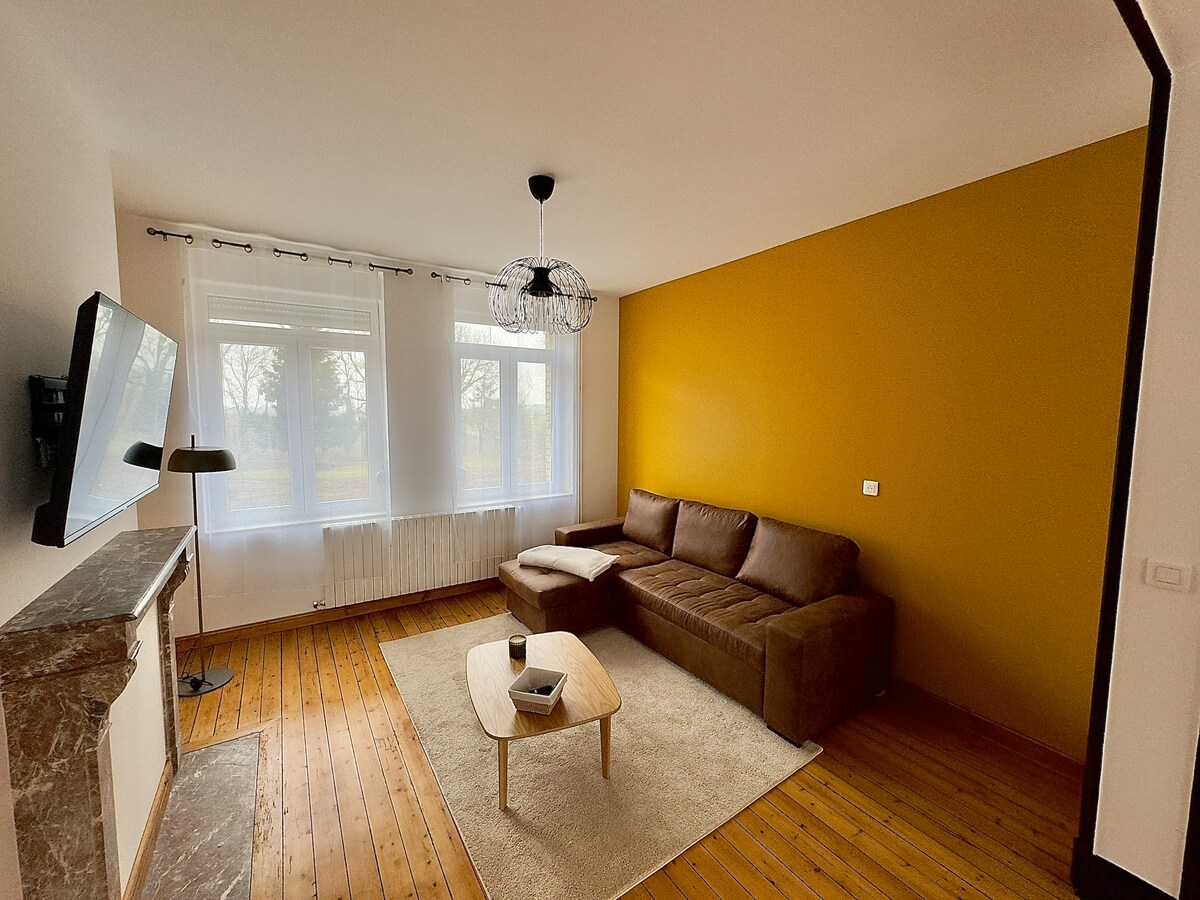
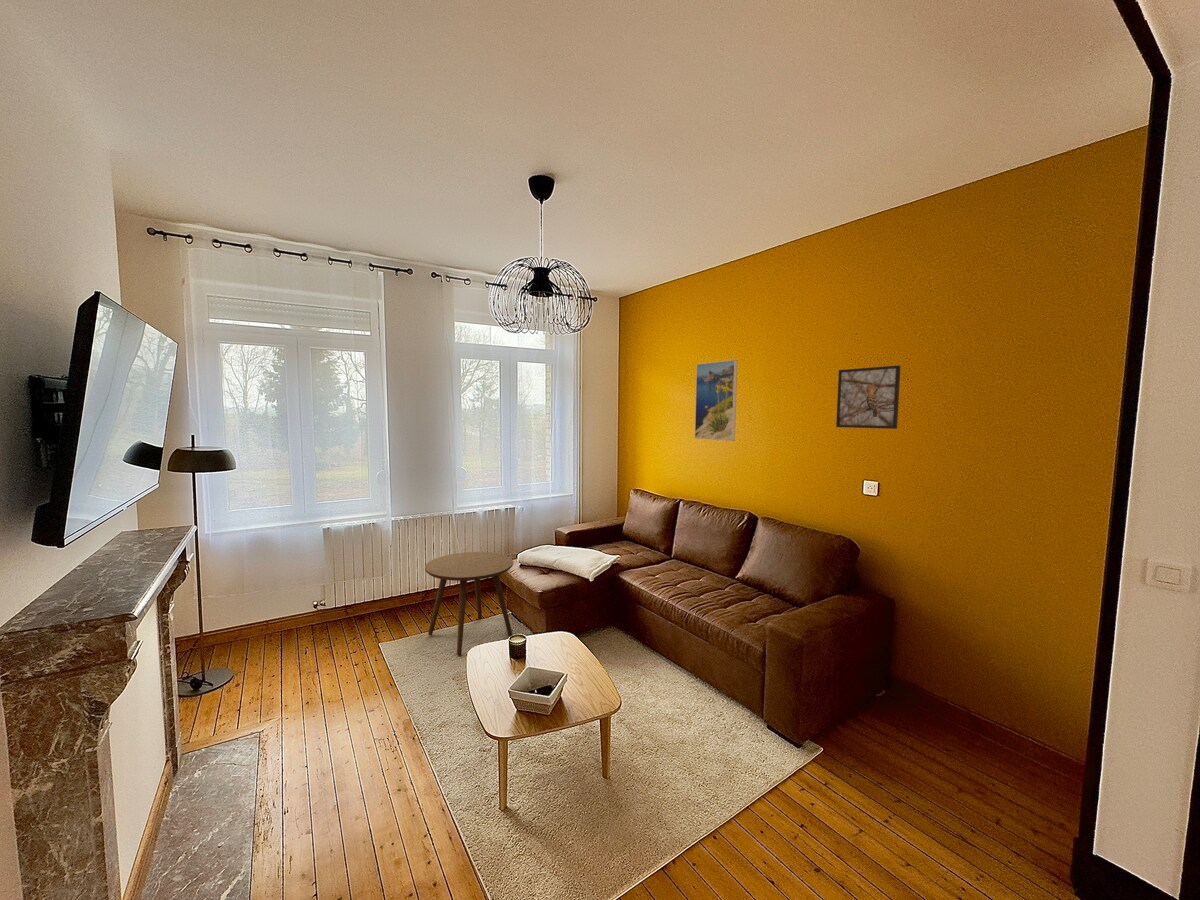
+ side table [424,551,514,656]
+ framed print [835,364,902,430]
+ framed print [694,359,738,442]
